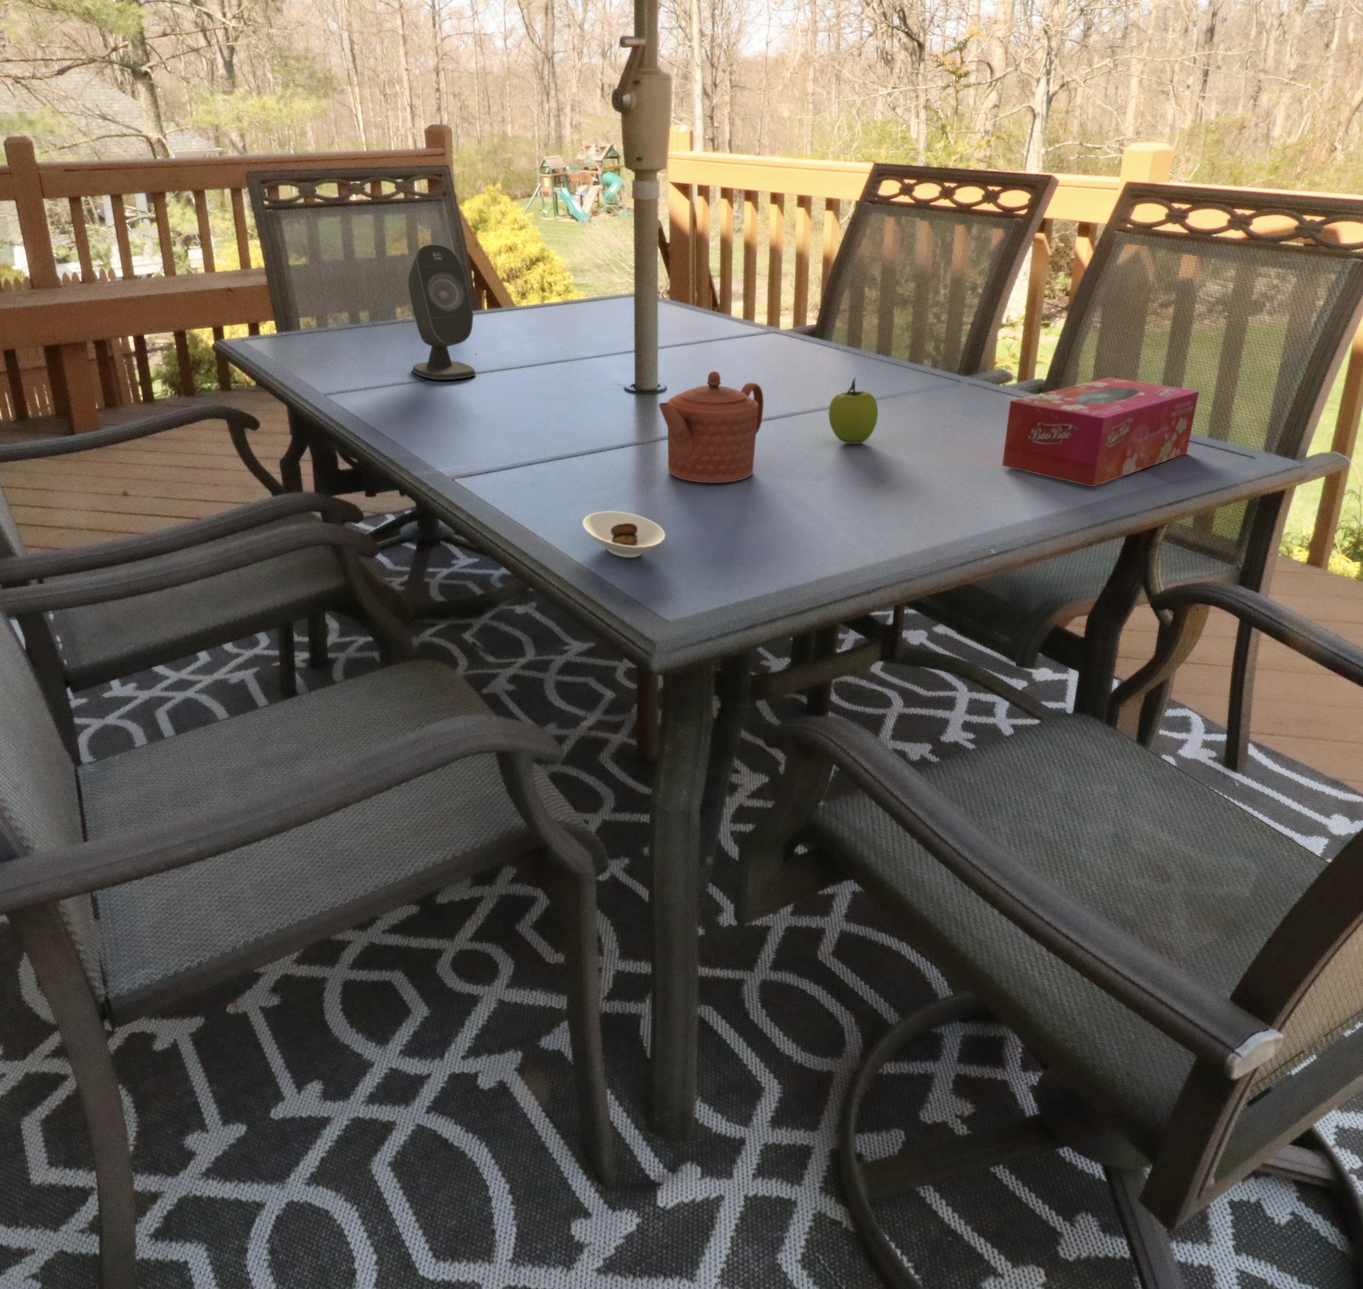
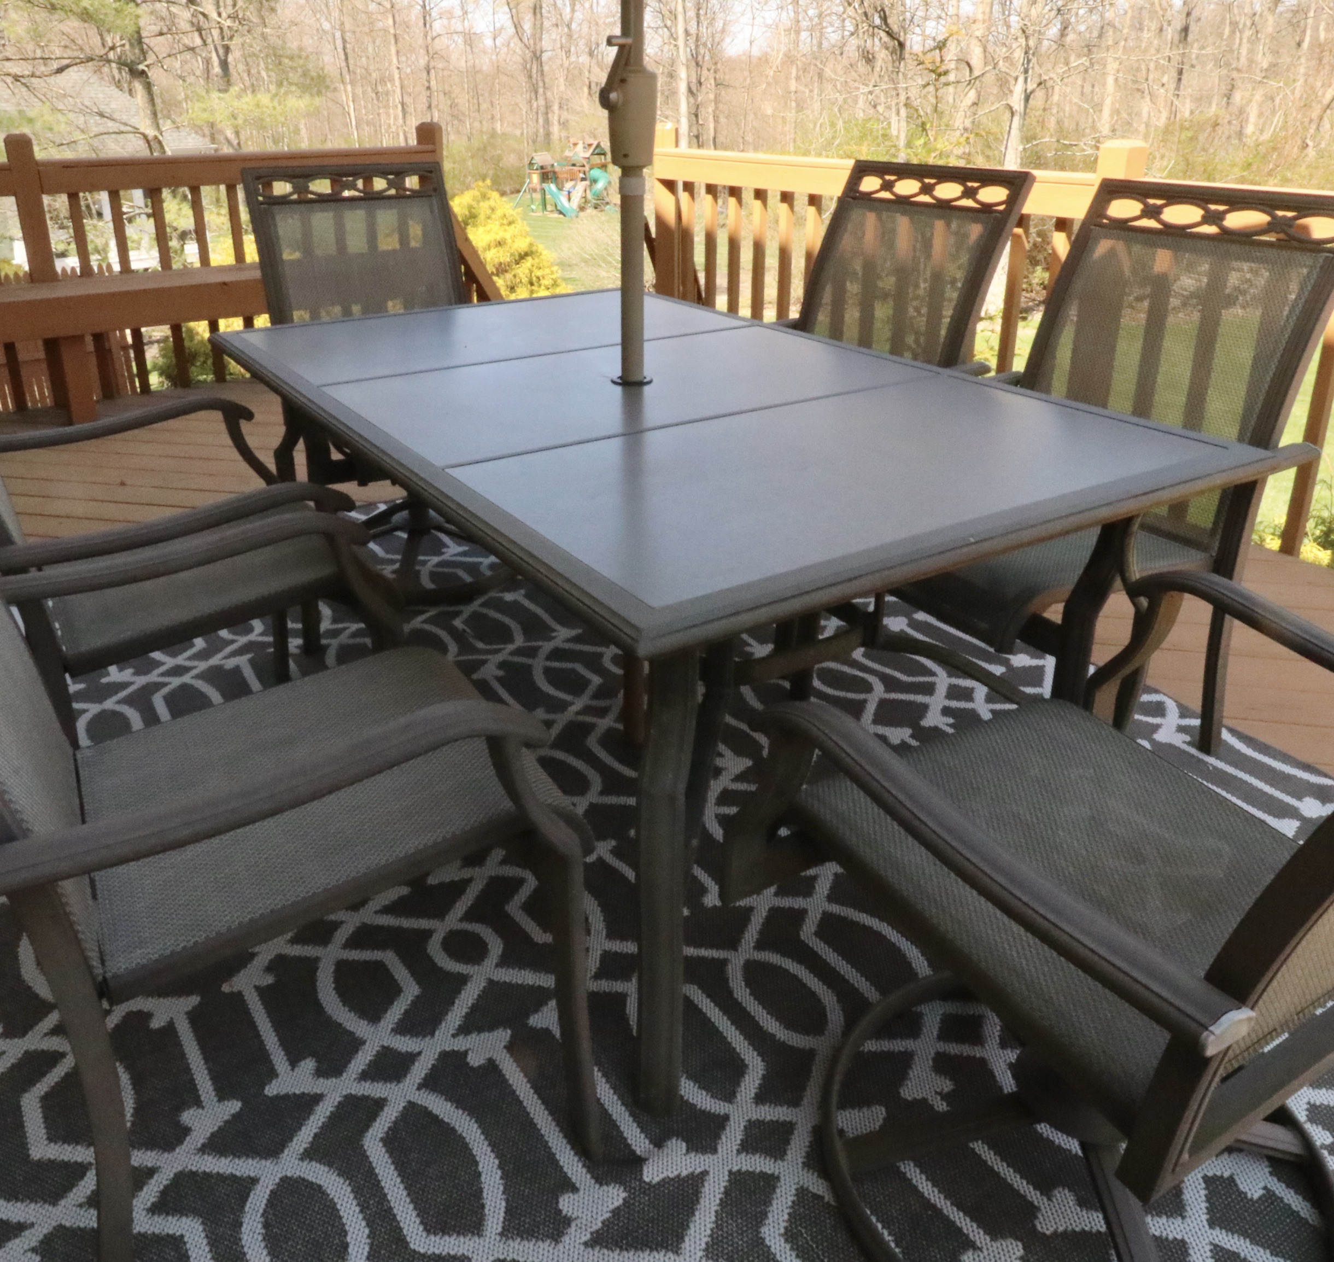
- fruit [827,377,878,445]
- tissue box [1002,377,1199,487]
- saucer [582,511,666,558]
- speaker [408,244,477,379]
- teapot [658,371,764,483]
